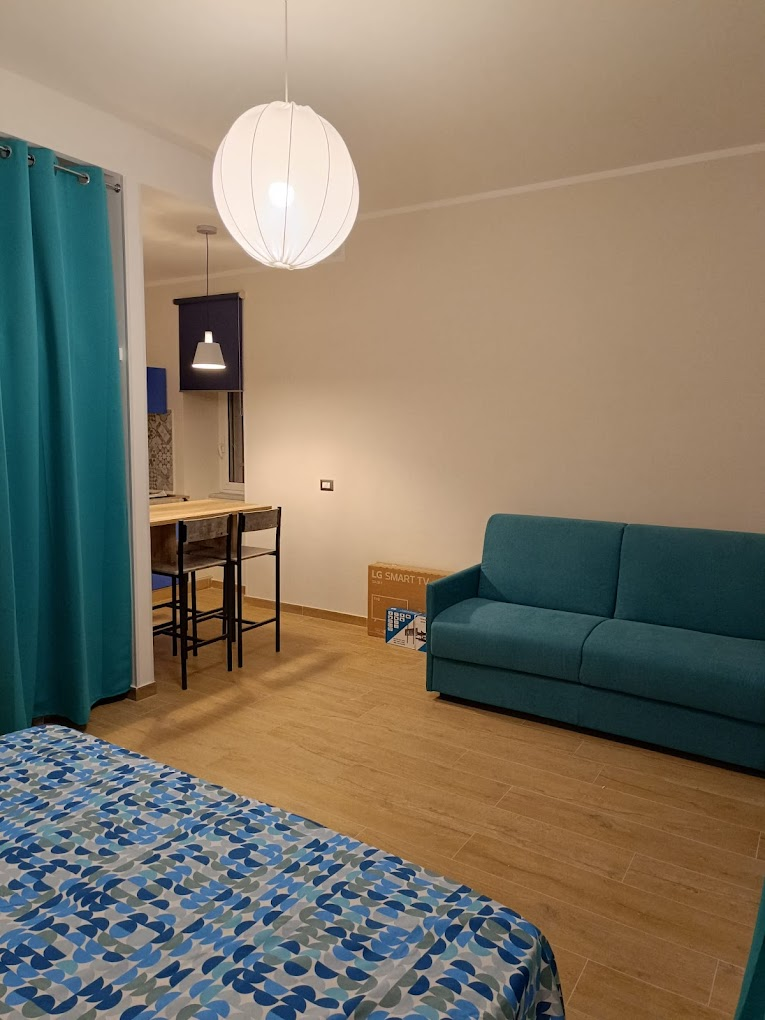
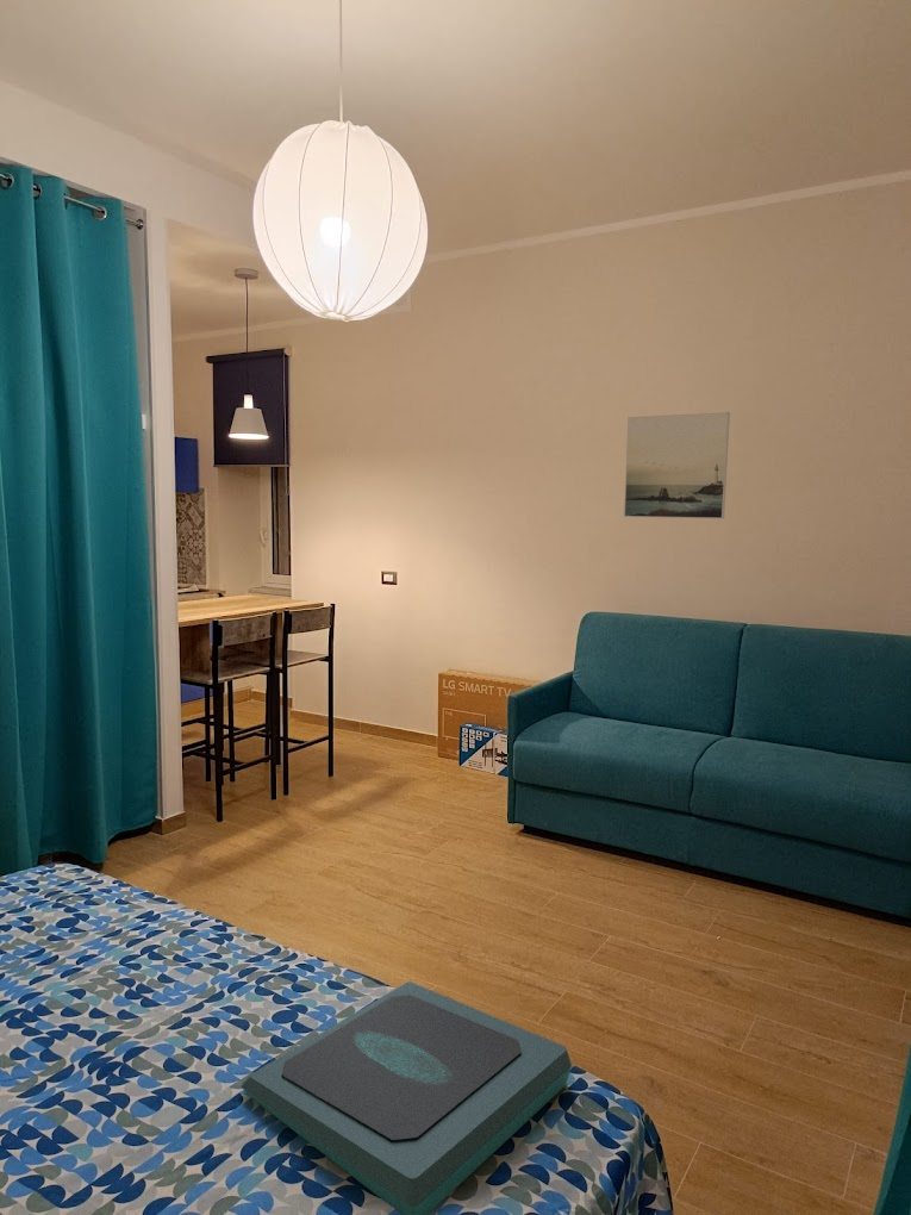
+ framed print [623,411,731,519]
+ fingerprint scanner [241,980,573,1215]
